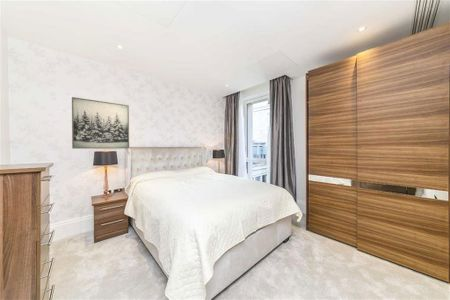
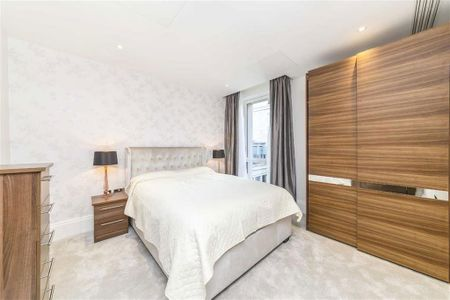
- wall art [71,96,130,150]
